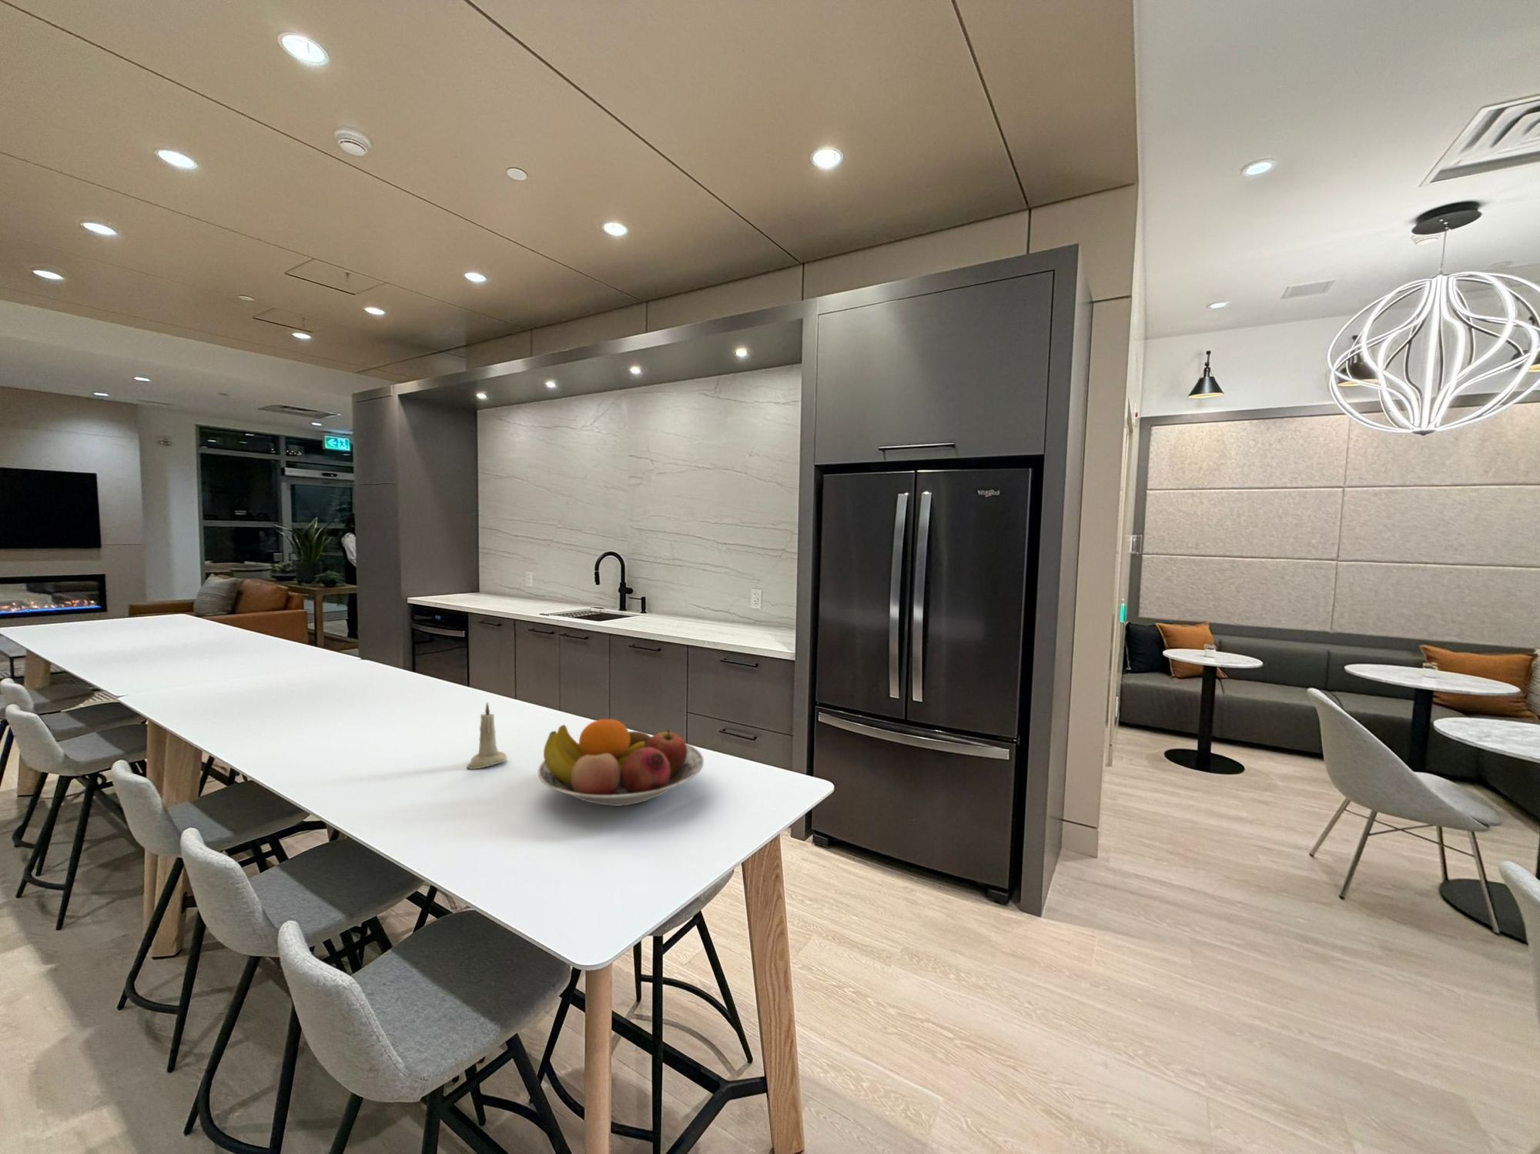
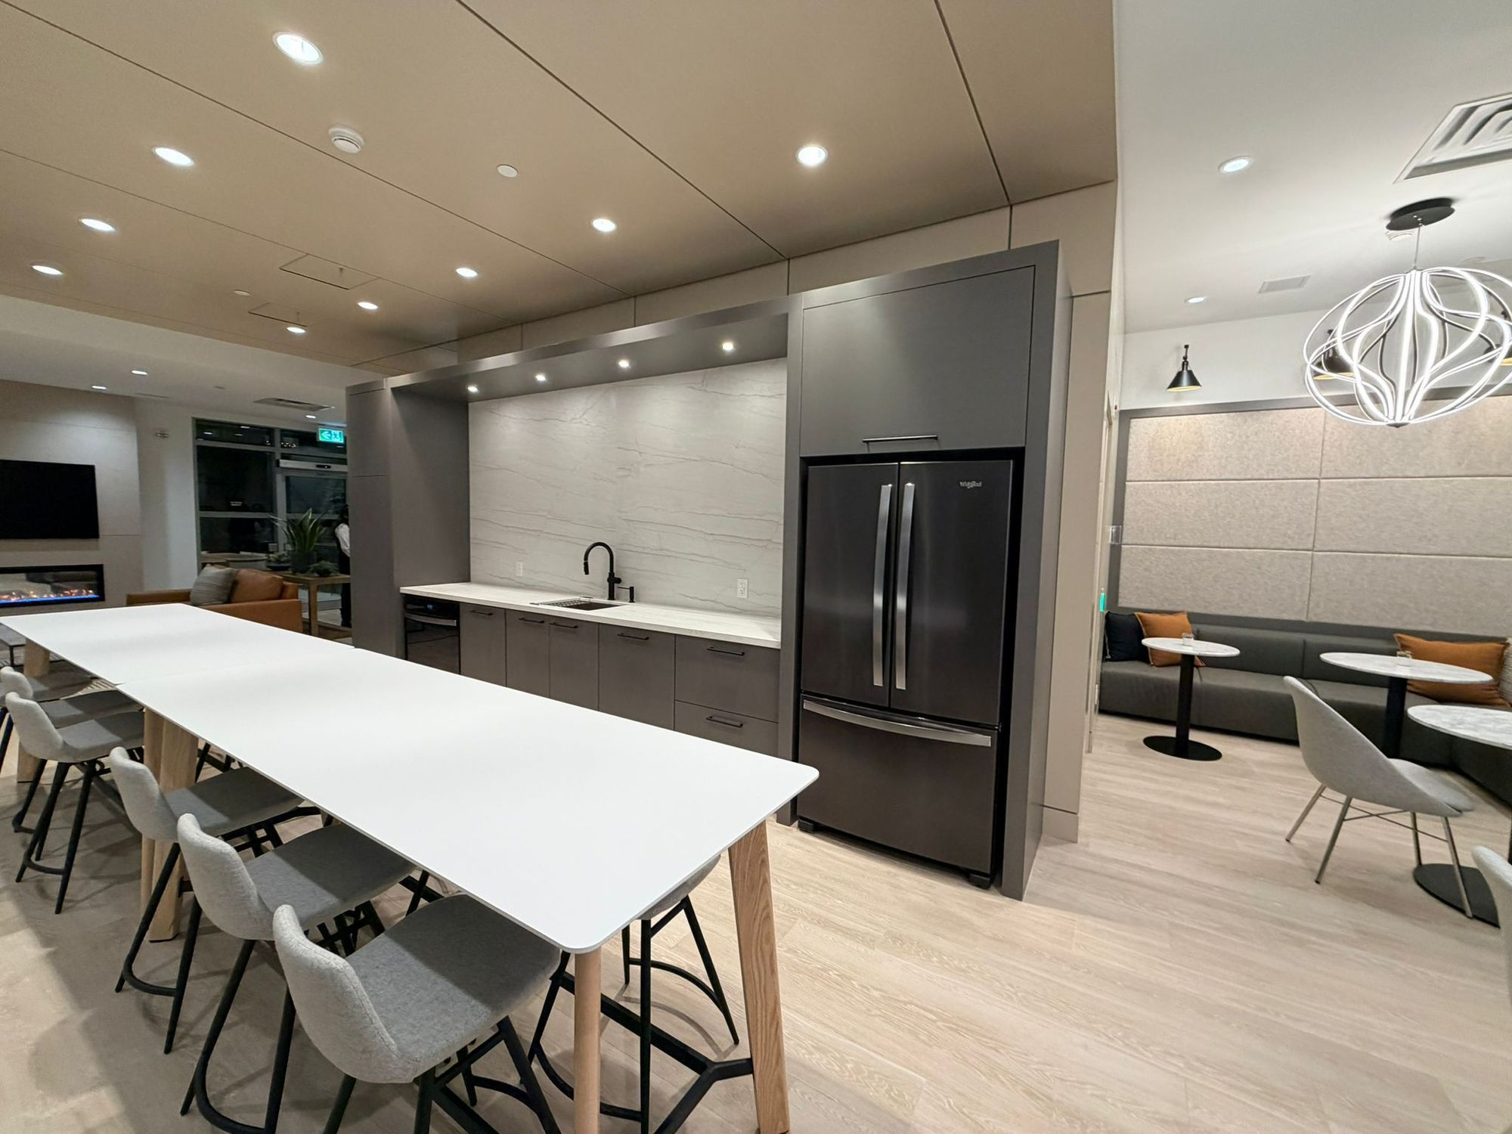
- candle [466,701,507,770]
- fruit bowl [537,719,705,807]
